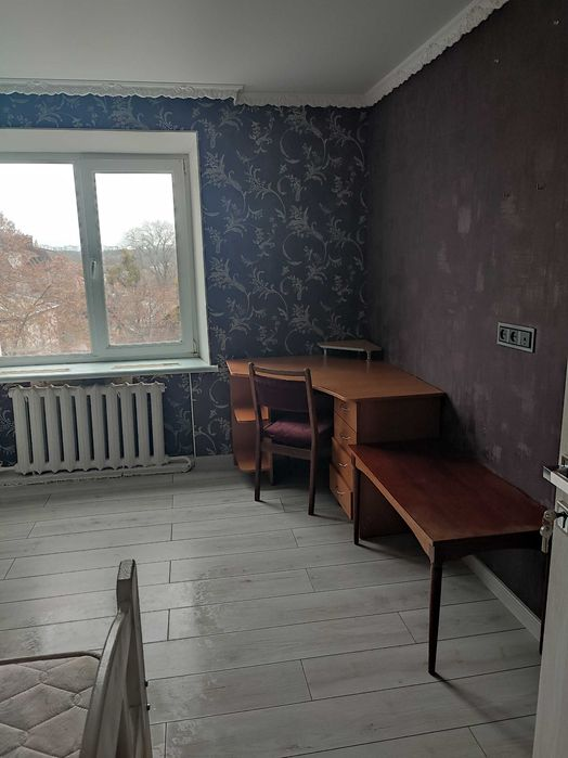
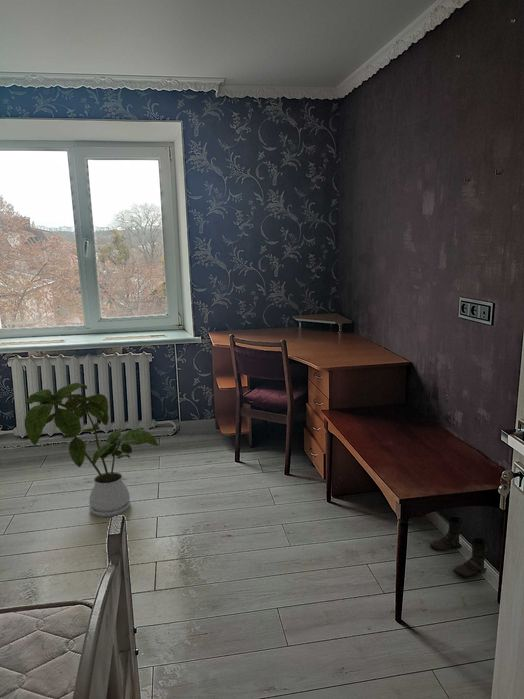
+ house plant [24,382,160,518]
+ boots [429,515,488,578]
